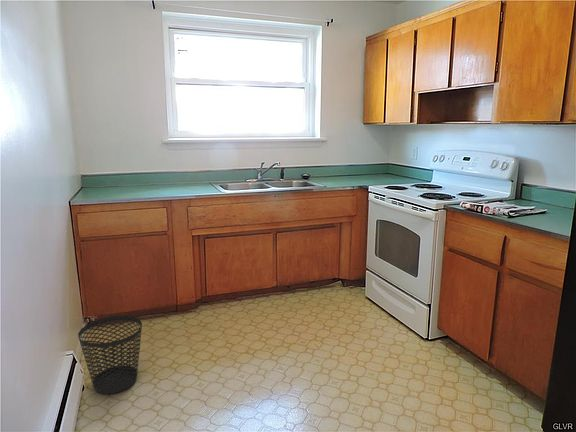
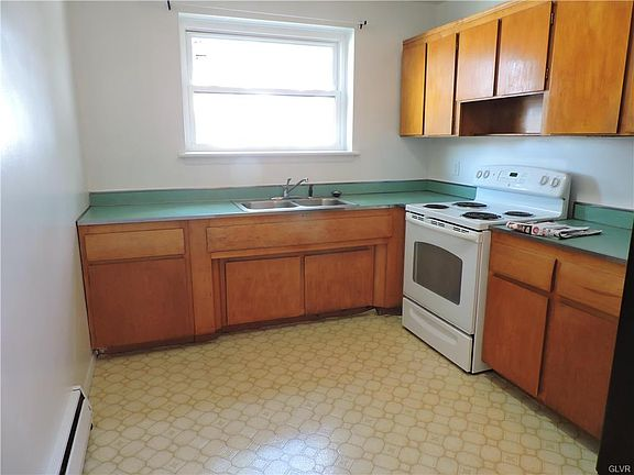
- wastebasket [77,315,143,395]
